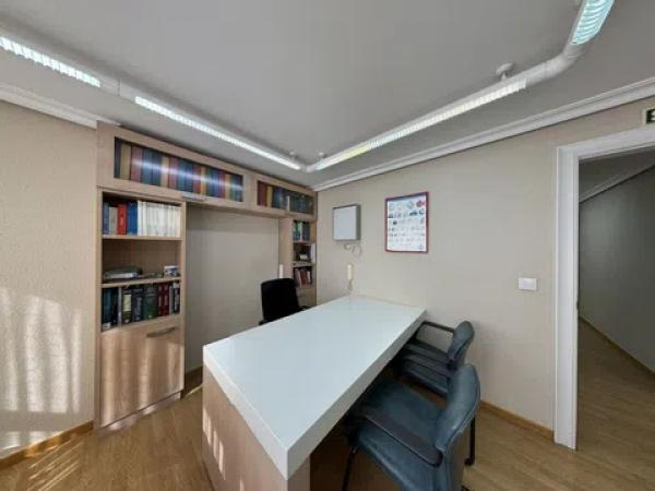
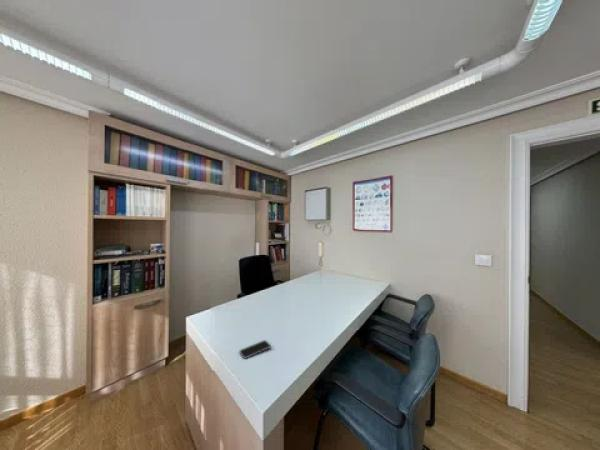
+ smartphone [239,339,272,360]
